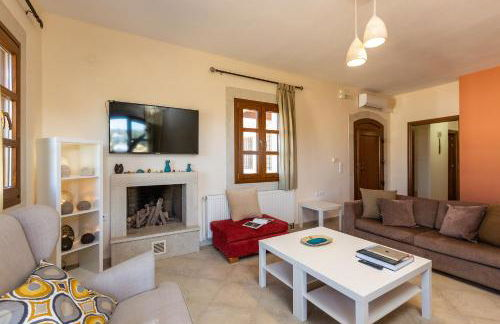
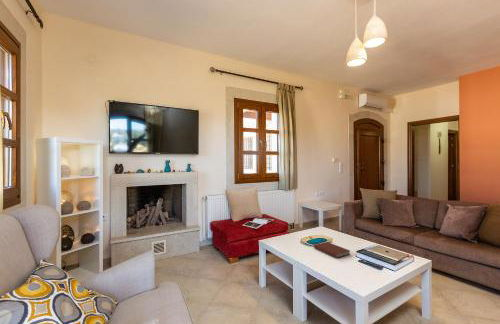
+ book [313,241,351,259]
